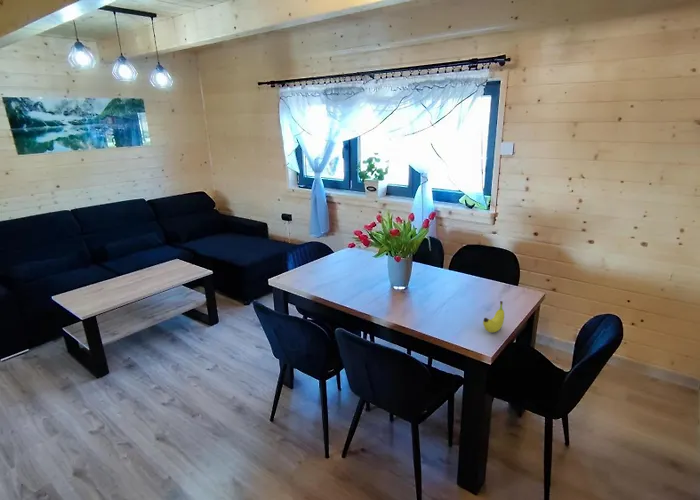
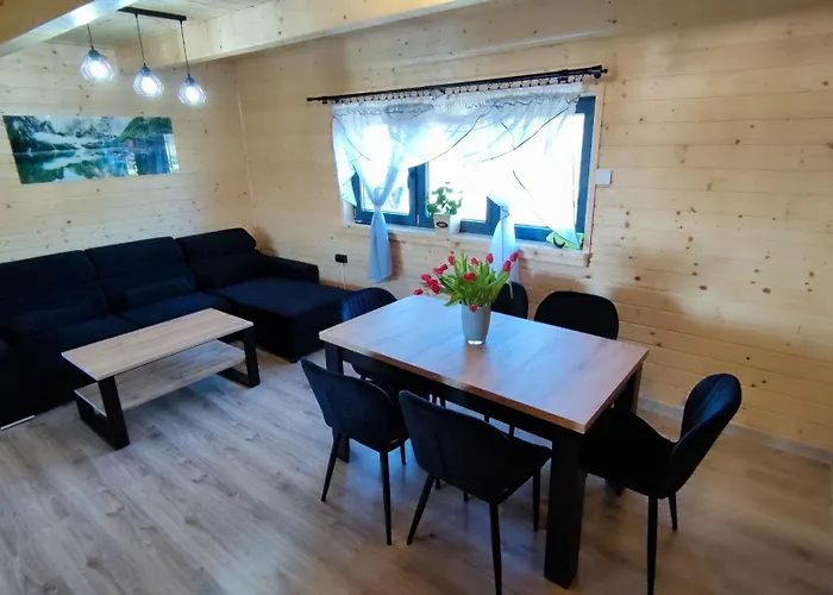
- fruit [482,300,505,333]
